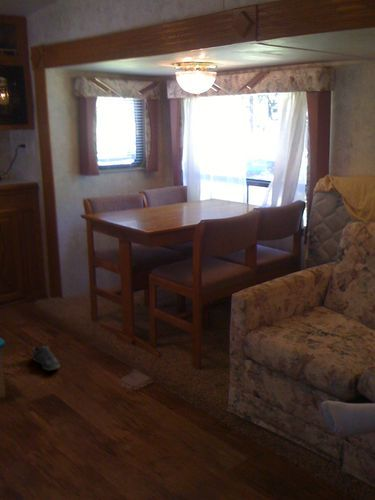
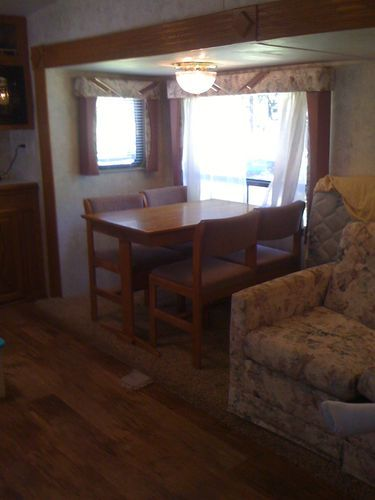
- shoe [32,345,61,371]
